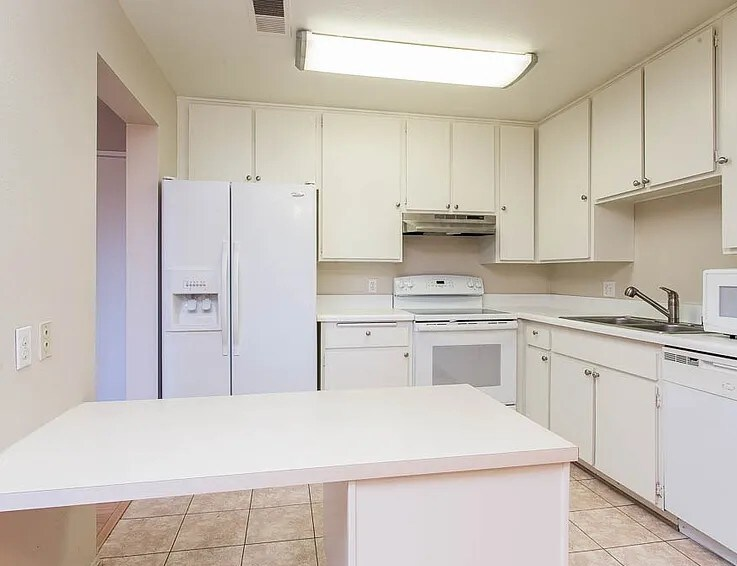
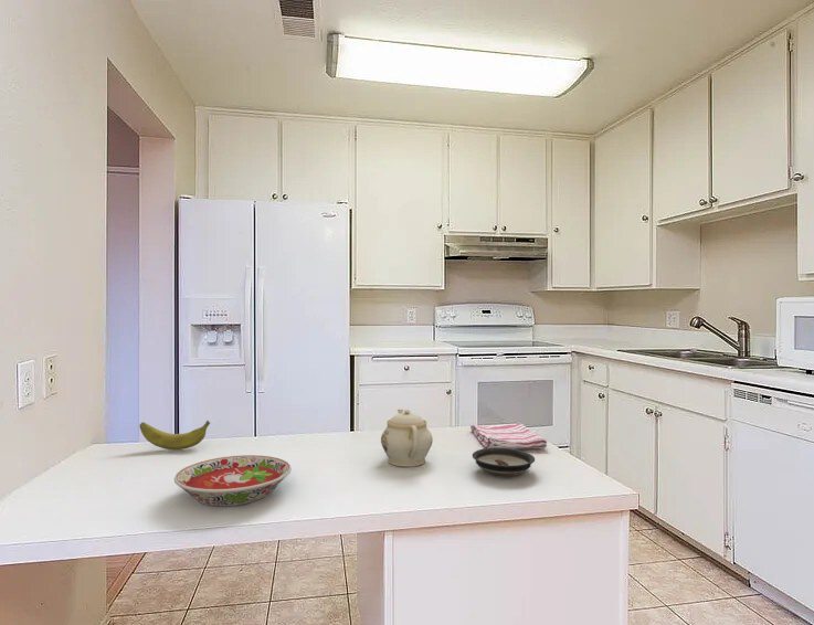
+ teapot [380,409,434,468]
+ bowl [173,454,293,507]
+ banana [138,420,211,451]
+ saucer [472,447,536,477]
+ dish towel [469,423,548,449]
